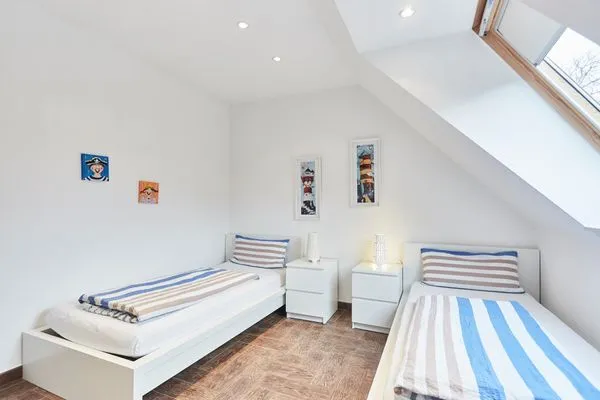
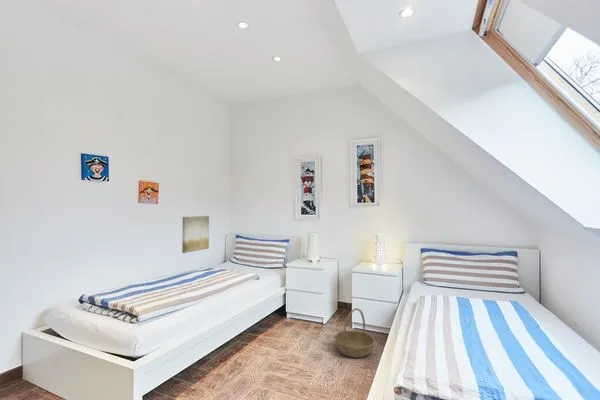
+ wall art [181,215,210,254]
+ basket [333,307,376,358]
